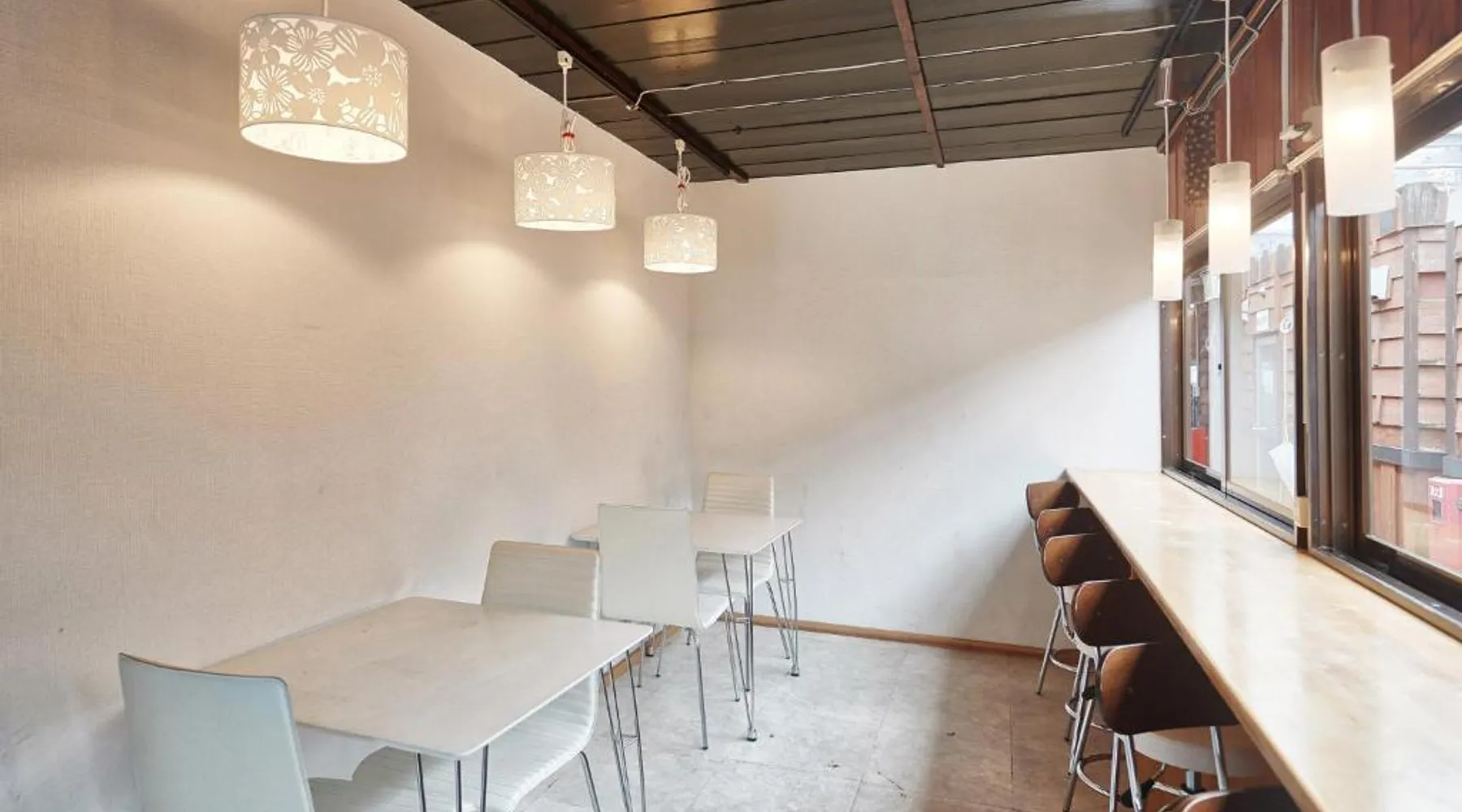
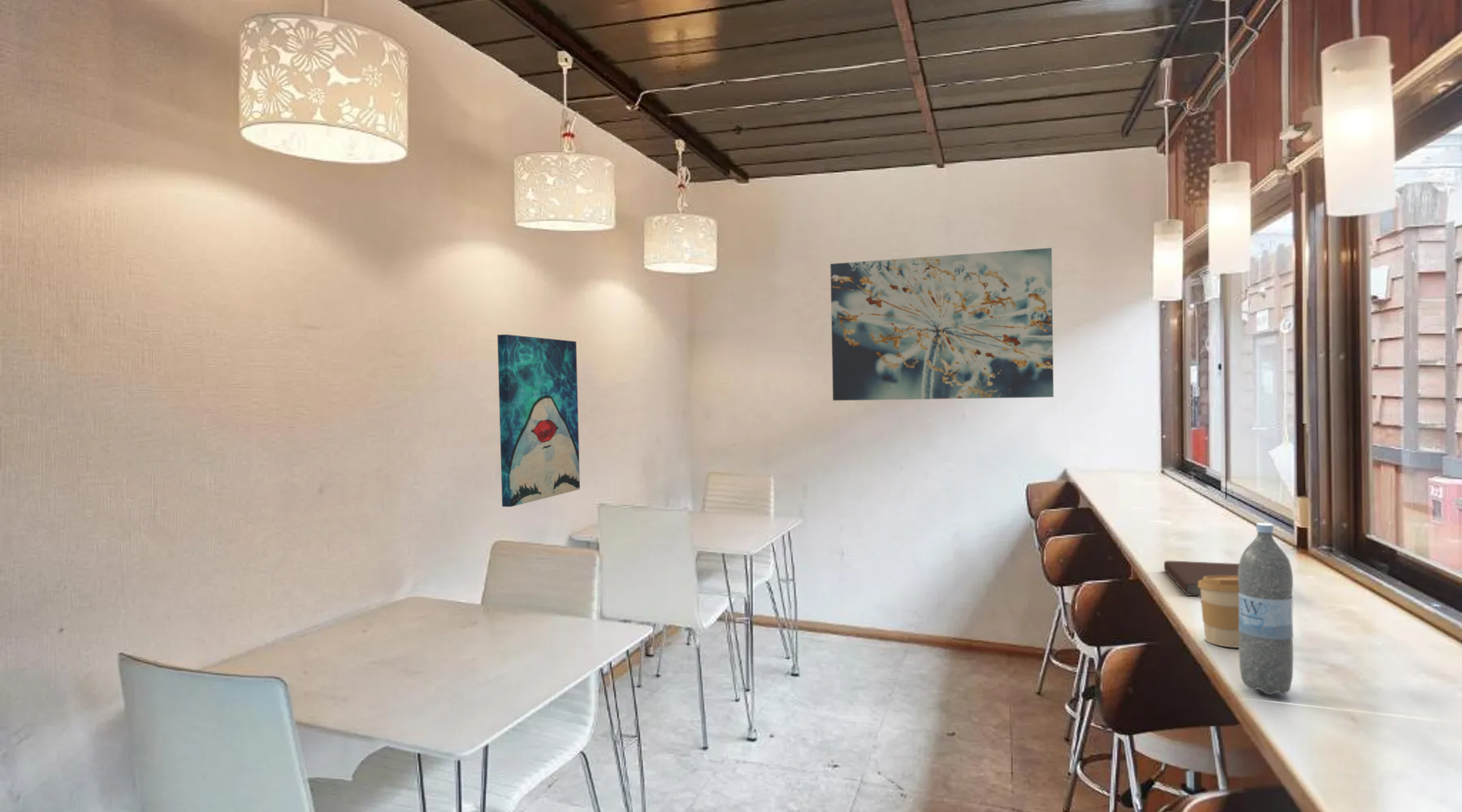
+ wall art [829,247,1054,401]
+ coffee cup [1198,576,1239,648]
+ notebook [1163,560,1239,598]
+ wall art [496,334,581,508]
+ water bottle [1238,522,1294,696]
